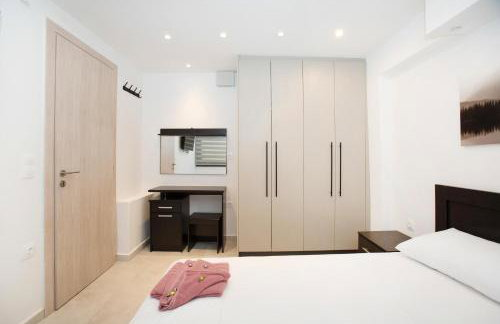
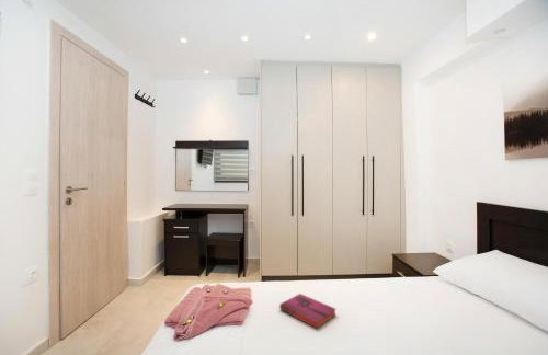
+ hardback book [278,293,336,330]
